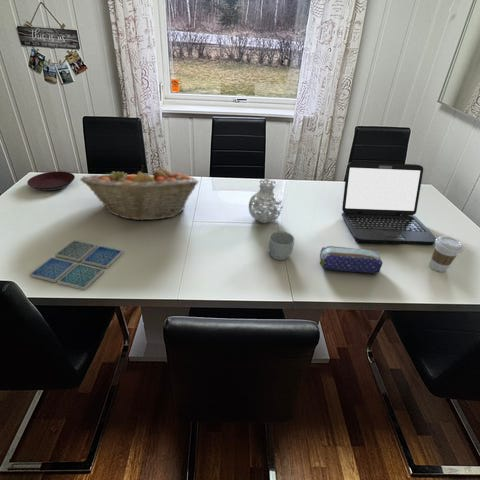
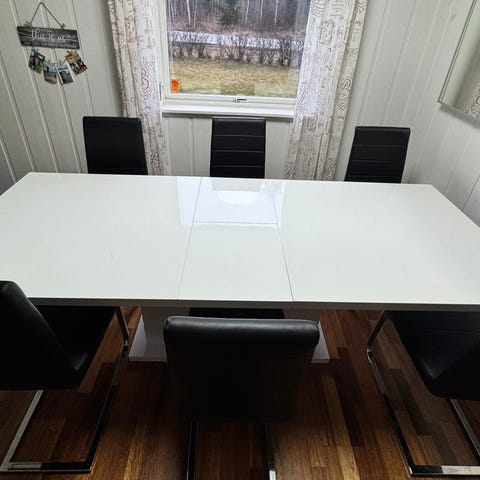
- plate [26,170,76,192]
- laptop [341,161,437,246]
- mug [267,230,295,261]
- pencil case [319,245,384,274]
- vase [248,178,283,224]
- coffee cup [428,235,464,273]
- drink coaster [28,239,124,291]
- fruit basket [79,164,200,222]
